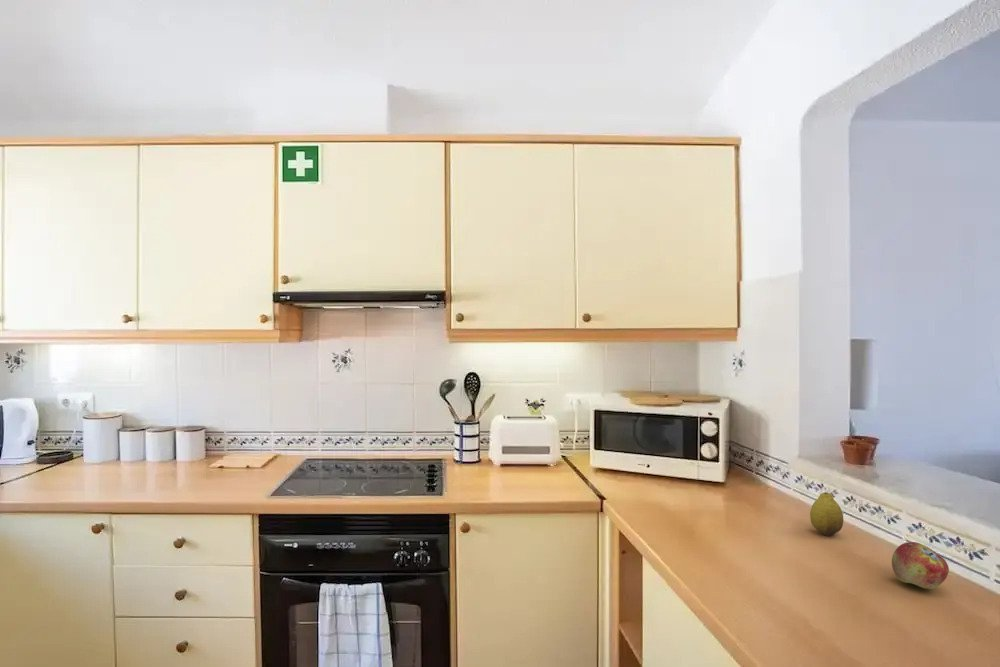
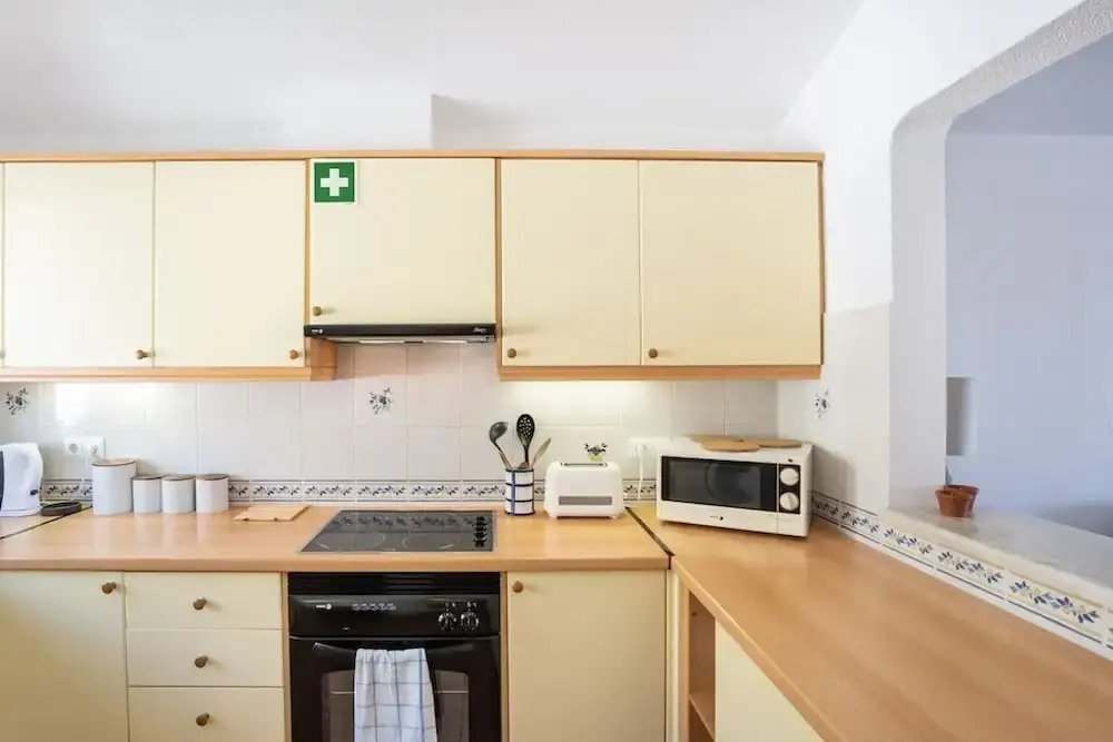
- lemon [809,491,844,537]
- fruit [891,541,950,590]
